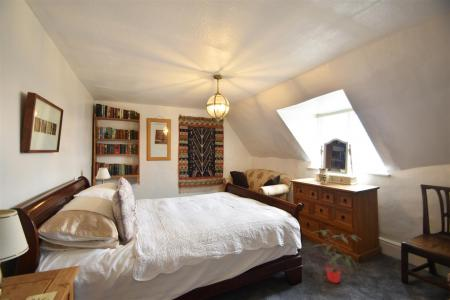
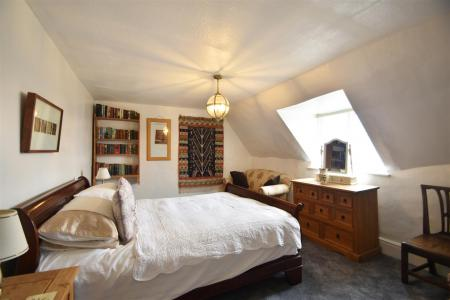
- potted plant [311,229,361,284]
